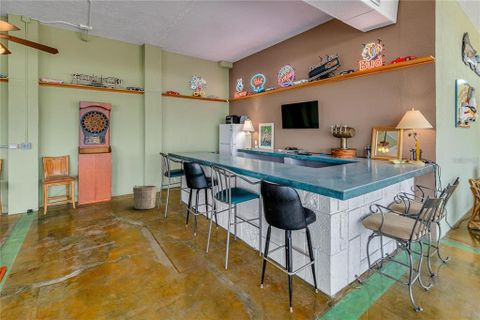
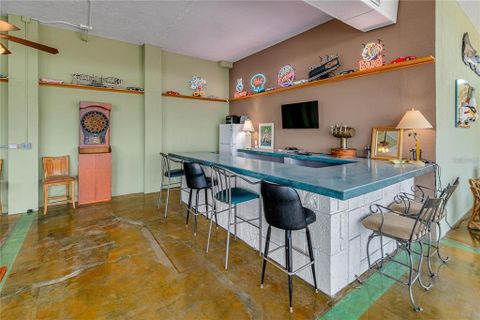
- bucket [132,184,160,210]
